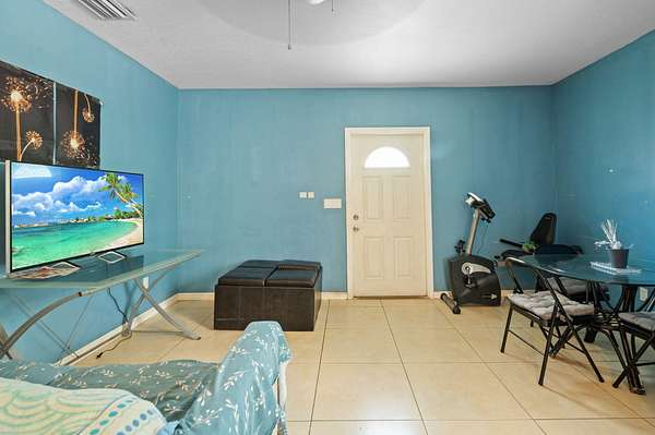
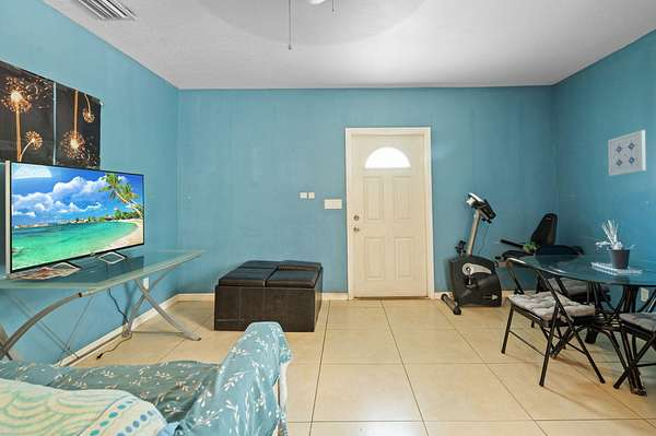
+ wall art [607,129,647,177]
